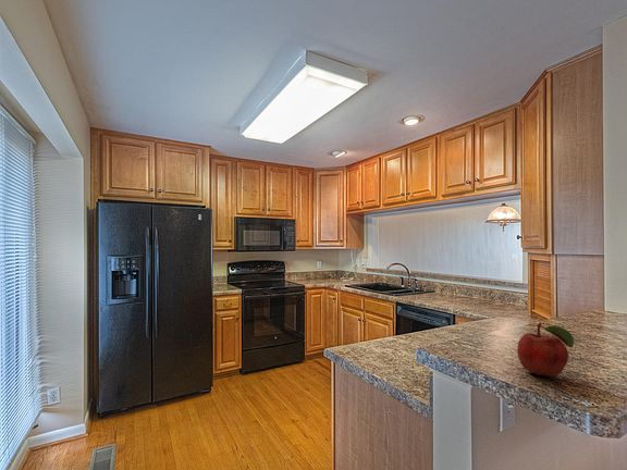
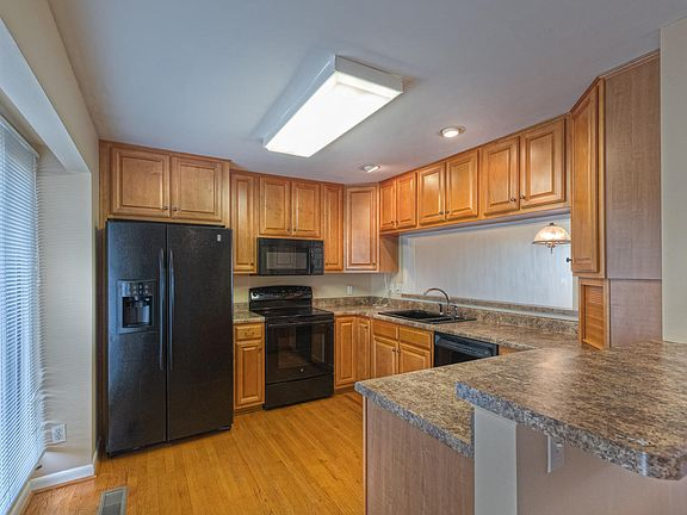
- fruit [516,322,575,376]
